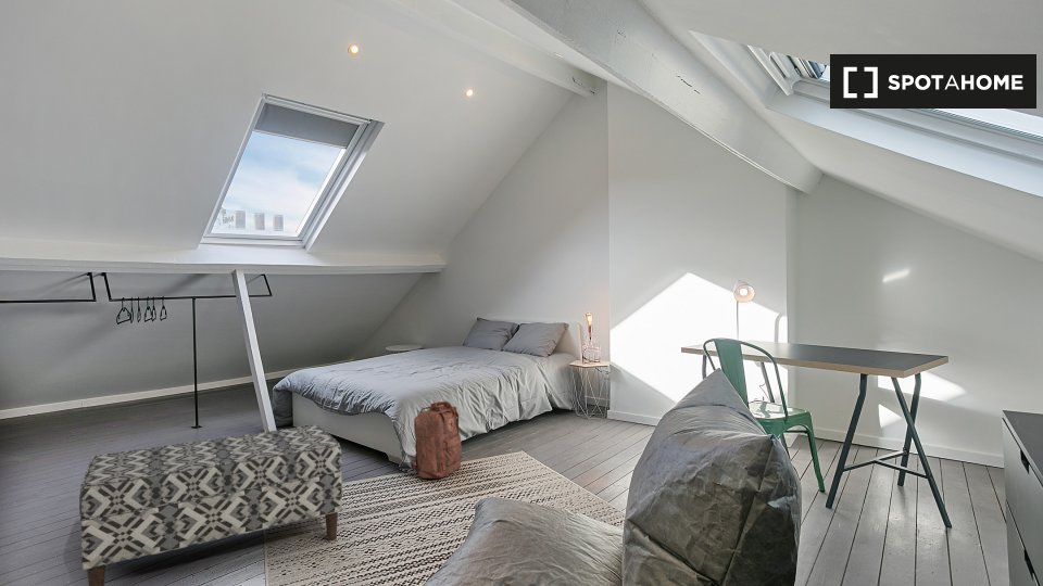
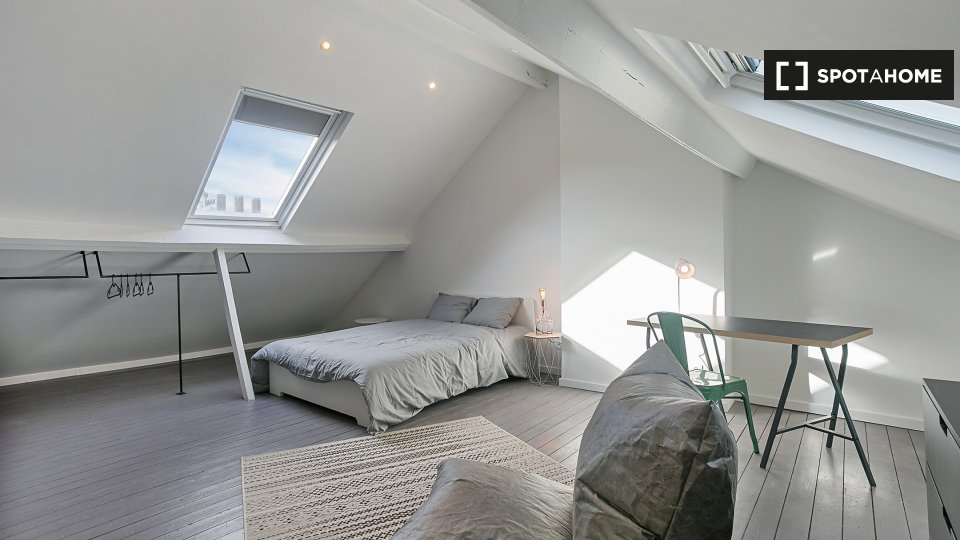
- bench [78,424,343,586]
- backpack [411,400,464,480]
